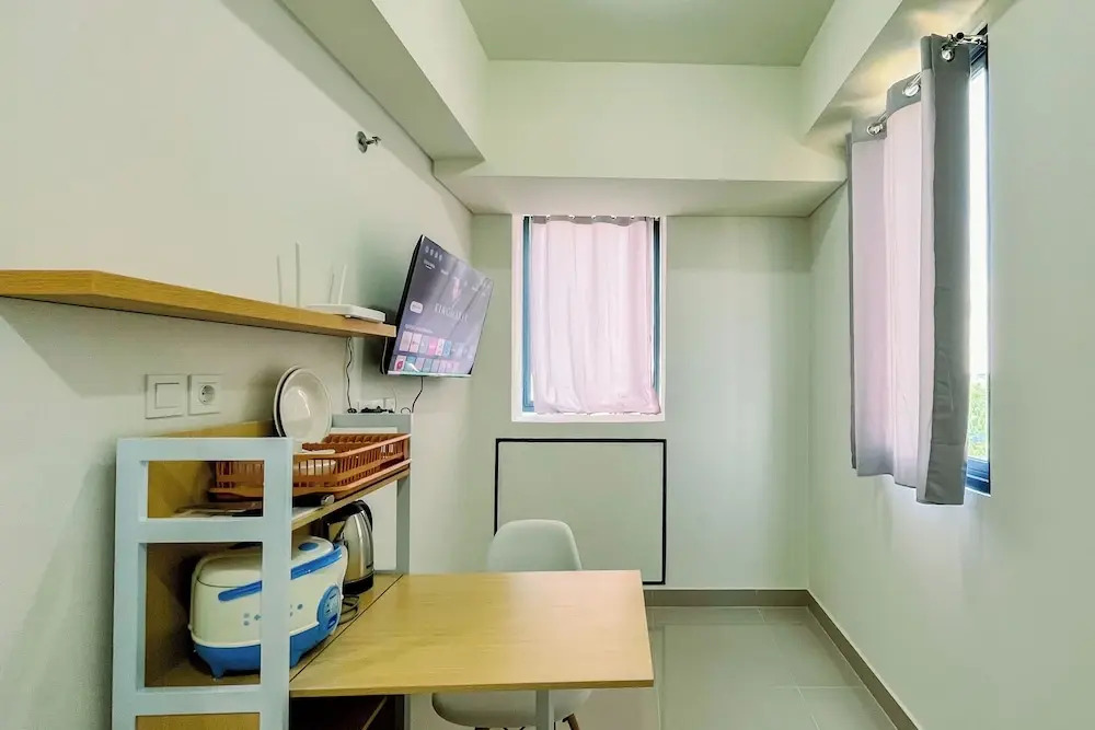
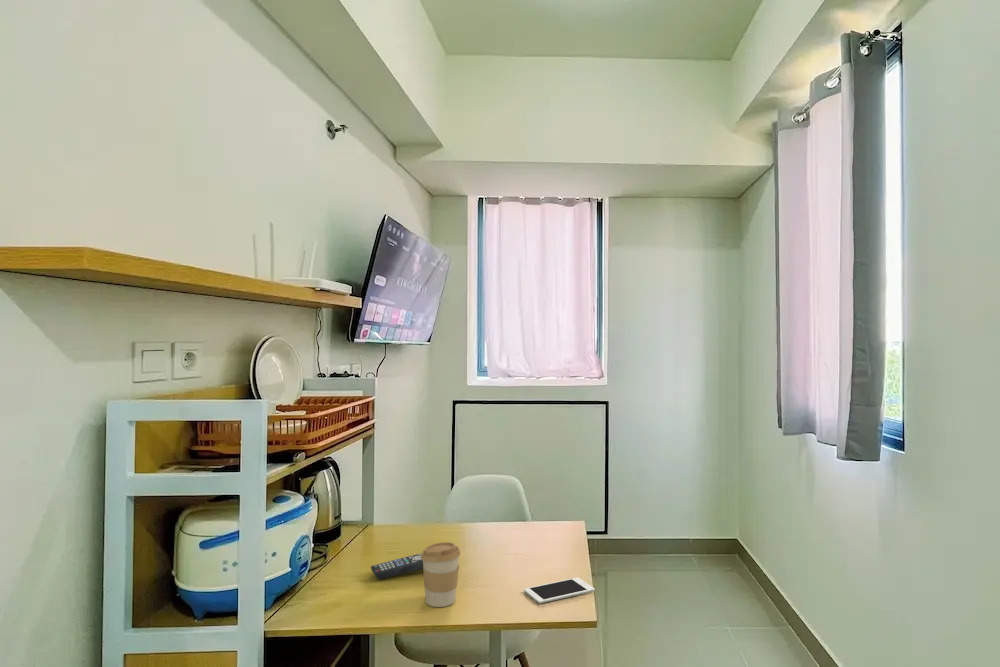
+ cell phone [523,577,596,605]
+ remote control [370,553,423,580]
+ coffee cup [421,541,461,608]
